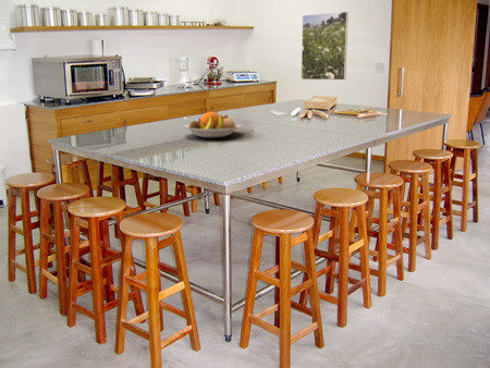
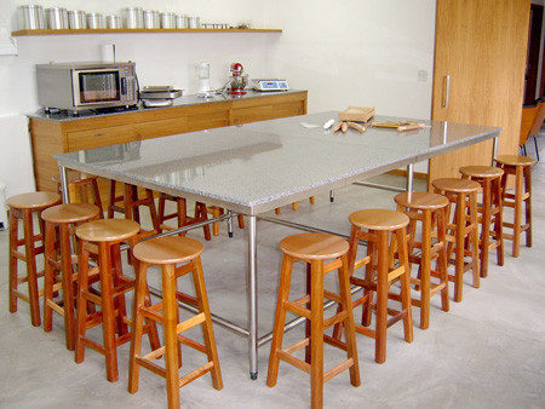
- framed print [301,11,350,81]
- fruit bowl [183,111,243,138]
